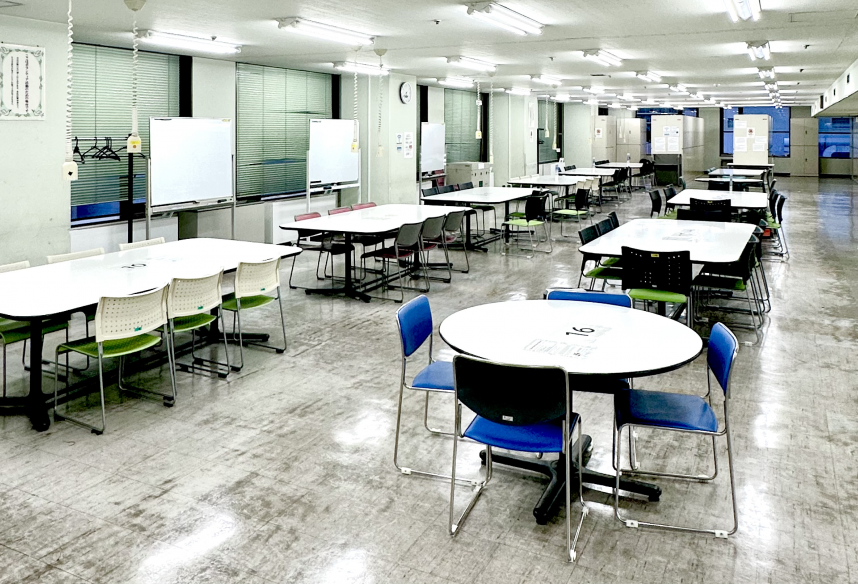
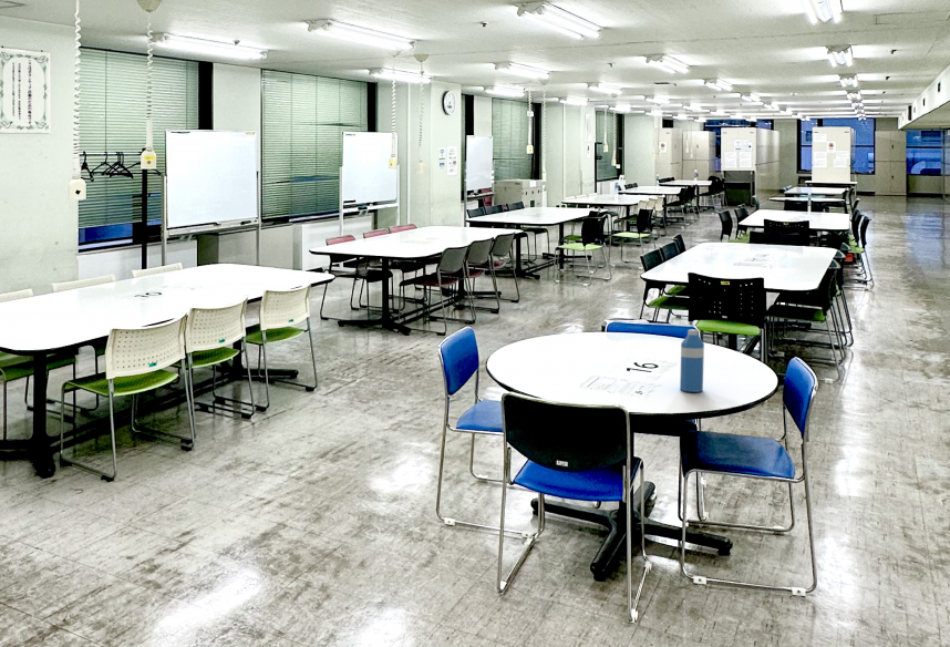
+ water bottle [679,329,705,393]
